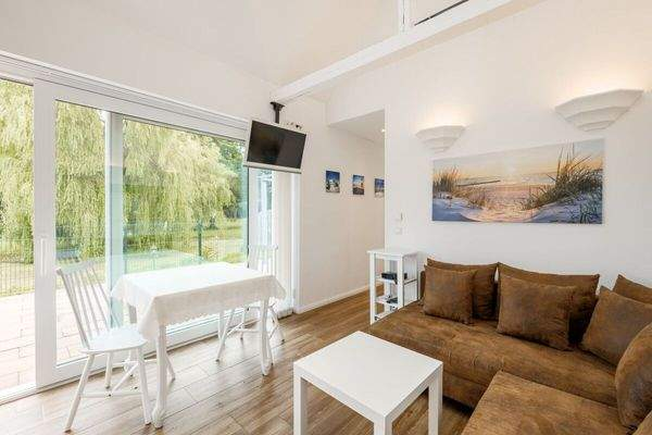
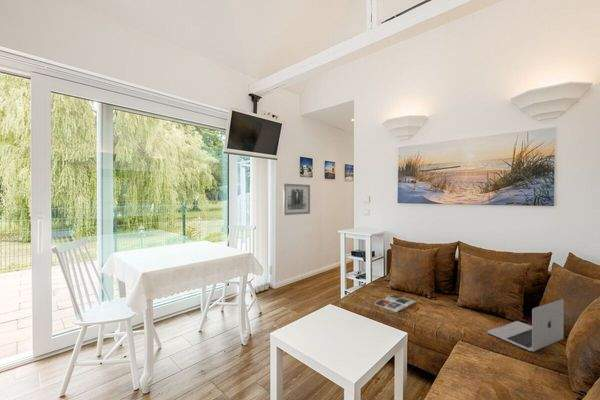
+ wall art [282,183,311,216]
+ laptop [486,298,565,353]
+ magazine [373,294,417,313]
